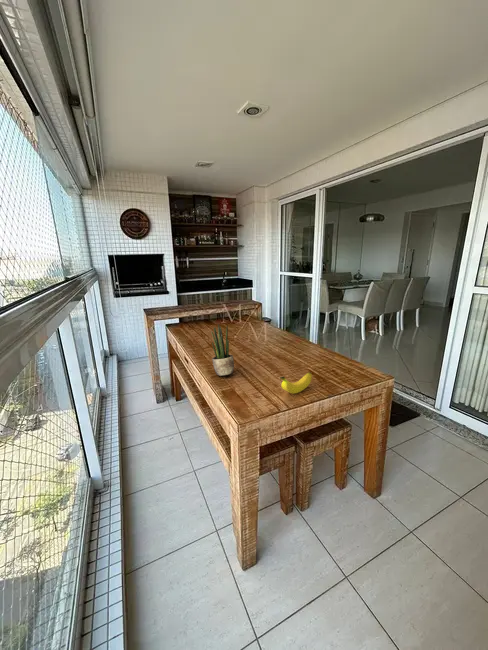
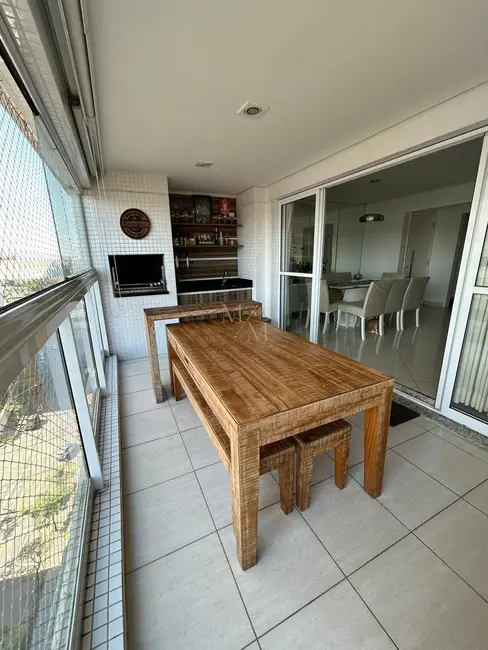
- banana [279,371,313,395]
- potted plant [210,323,235,376]
